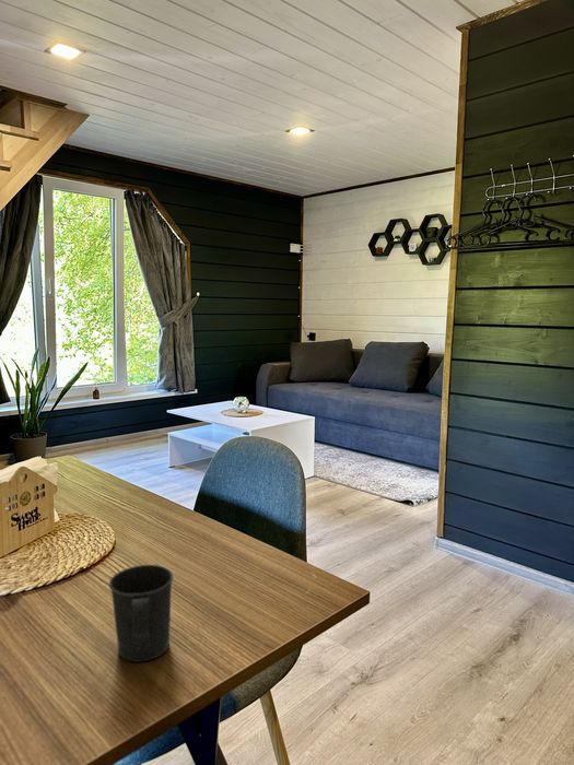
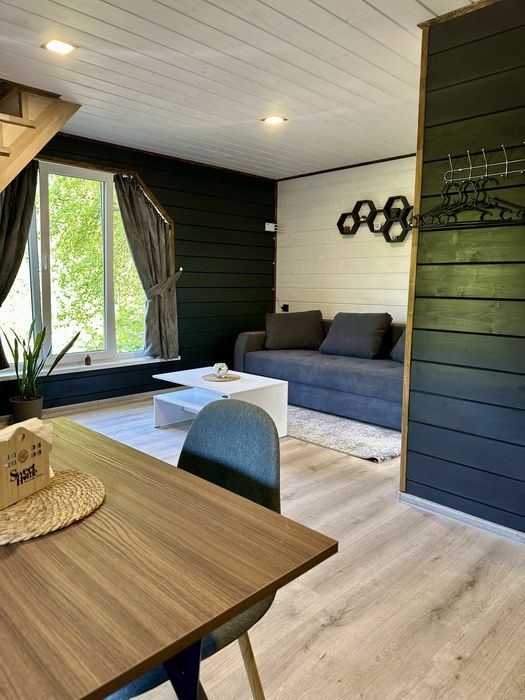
- mug [108,564,175,663]
